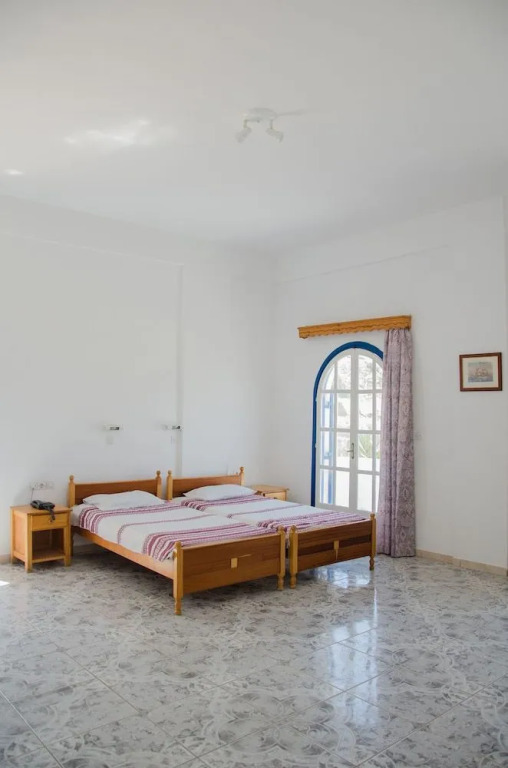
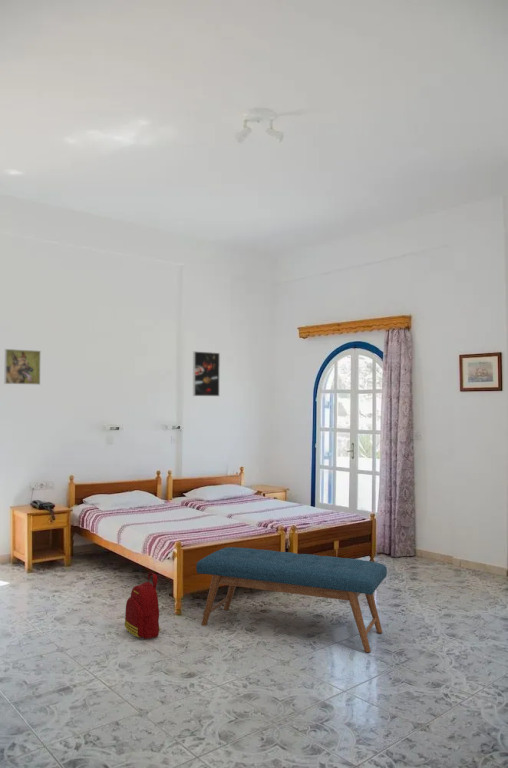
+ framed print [3,348,42,386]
+ bench [195,546,388,653]
+ backpack [124,571,162,640]
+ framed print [192,350,221,397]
